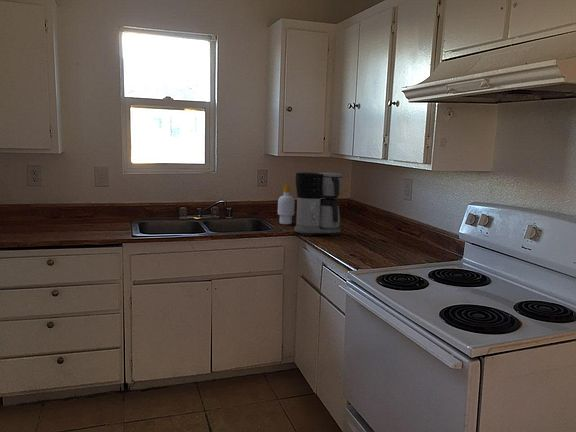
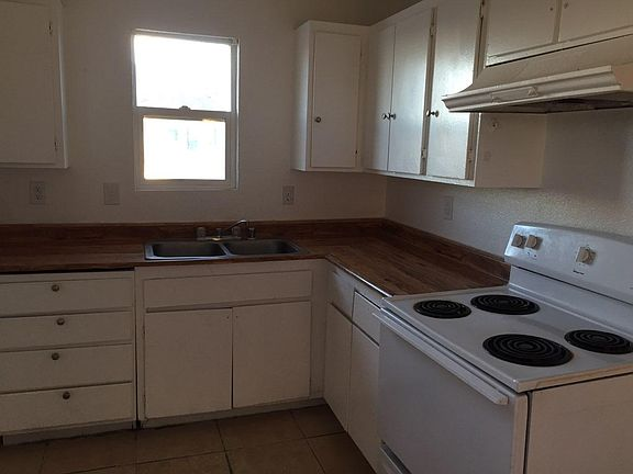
- soap bottle [277,184,296,225]
- coffee maker [293,171,344,237]
